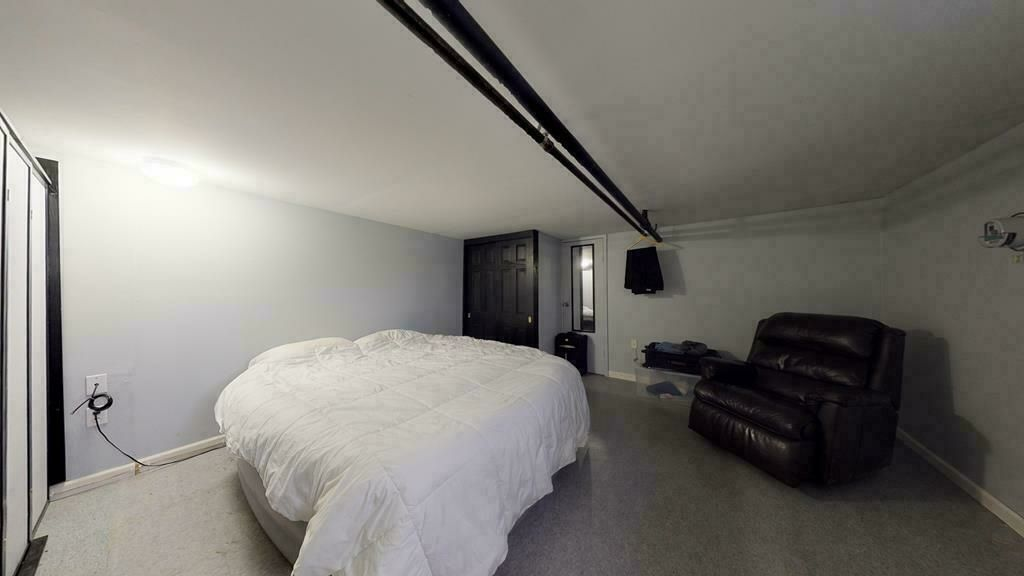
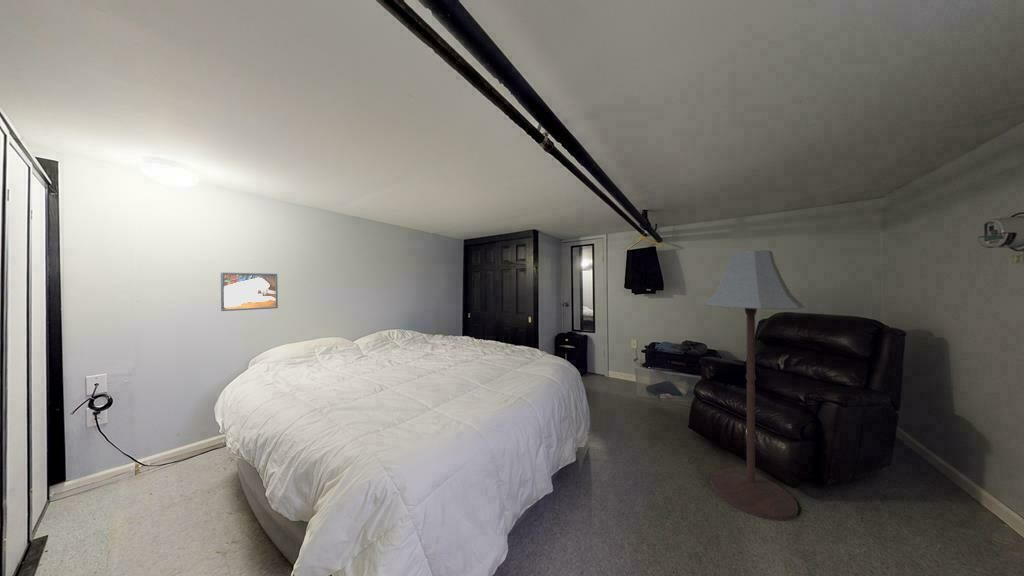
+ floor lamp [702,249,806,522]
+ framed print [220,271,279,312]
